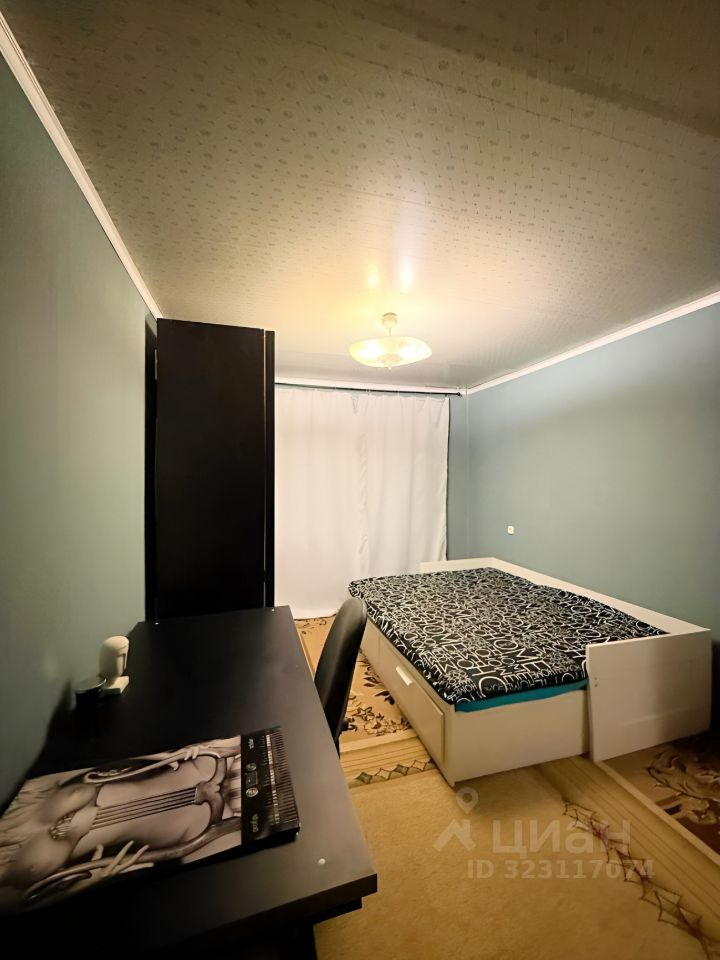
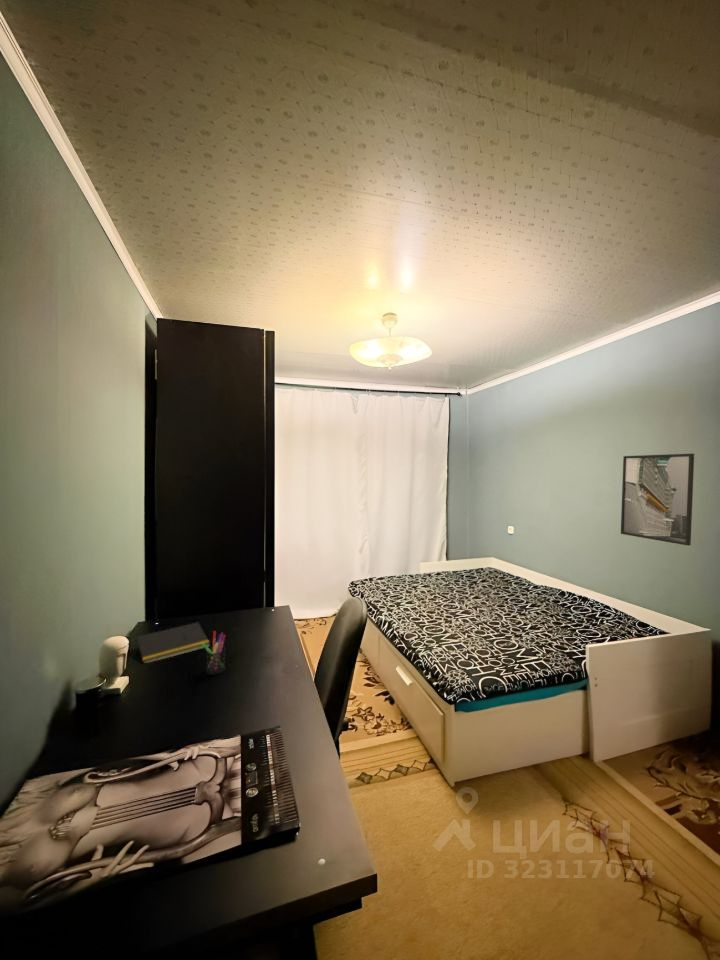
+ notepad [133,621,211,664]
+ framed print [620,453,695,546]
+ pen holder [202,630,226,676]
